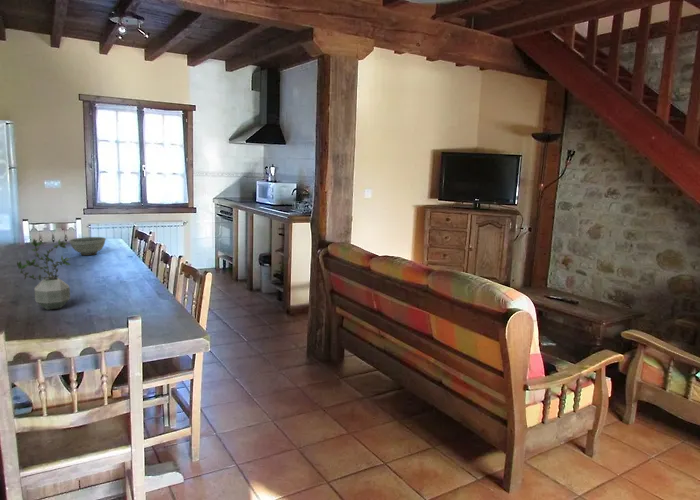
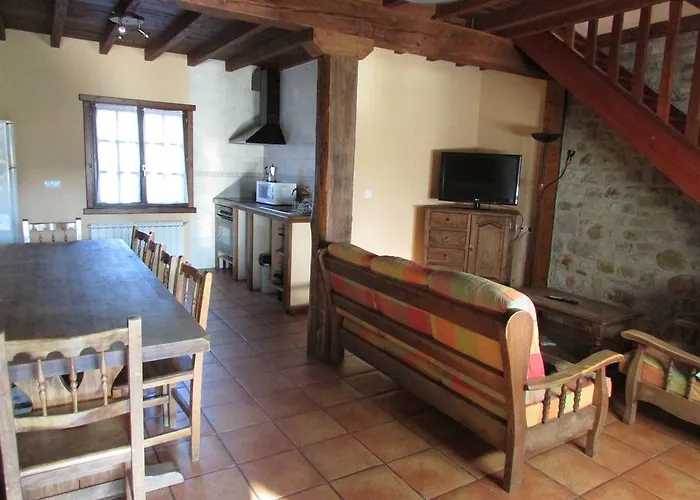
- bowl [68,236,107,256]
- potted plant [16,238,72,311]
